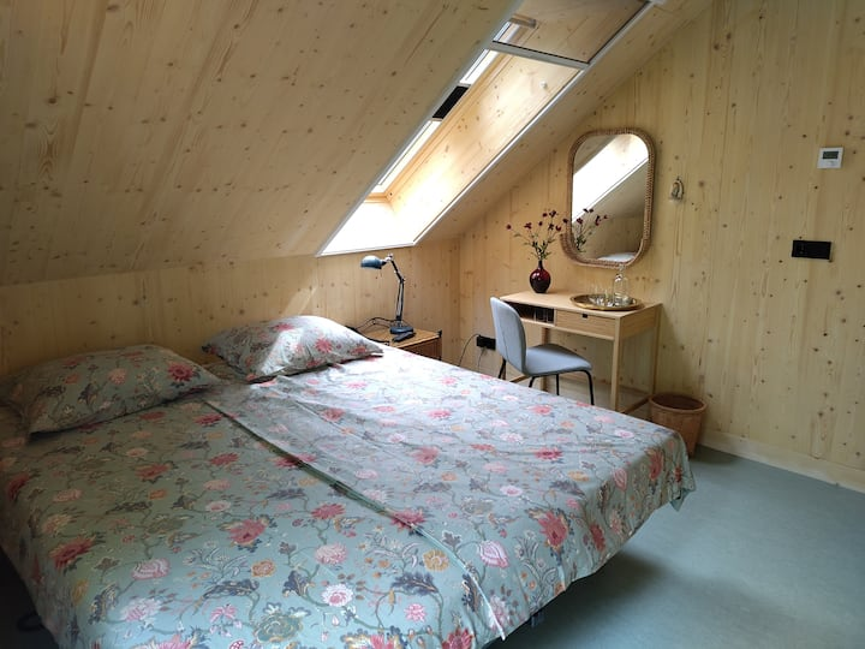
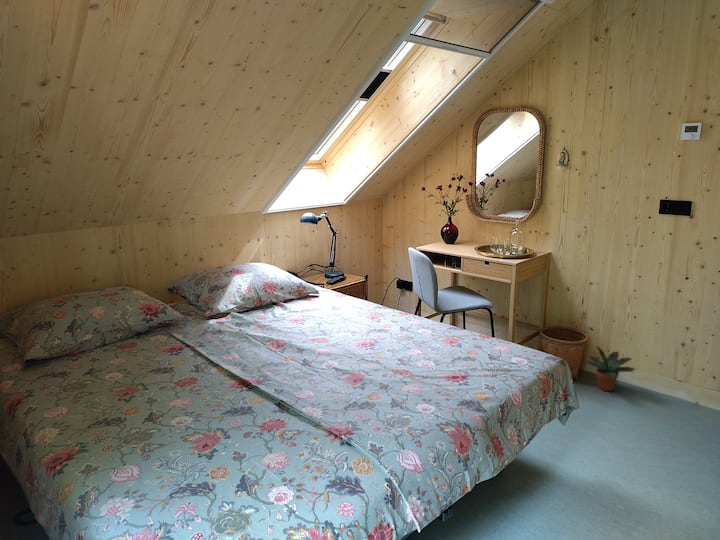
+ potted plant [584,345,637,392]
